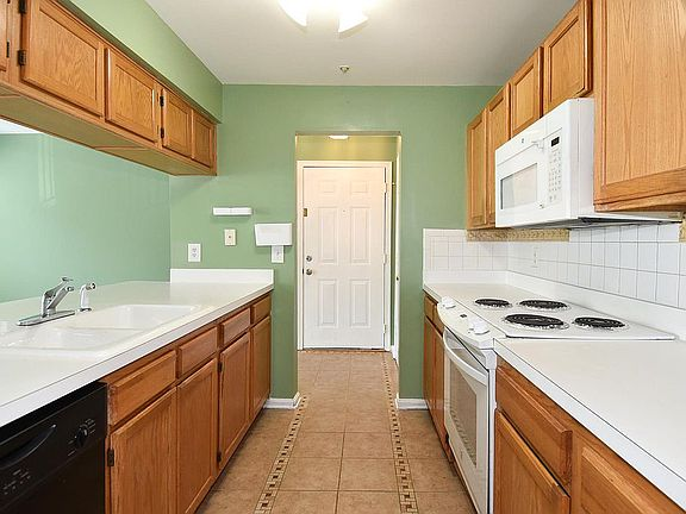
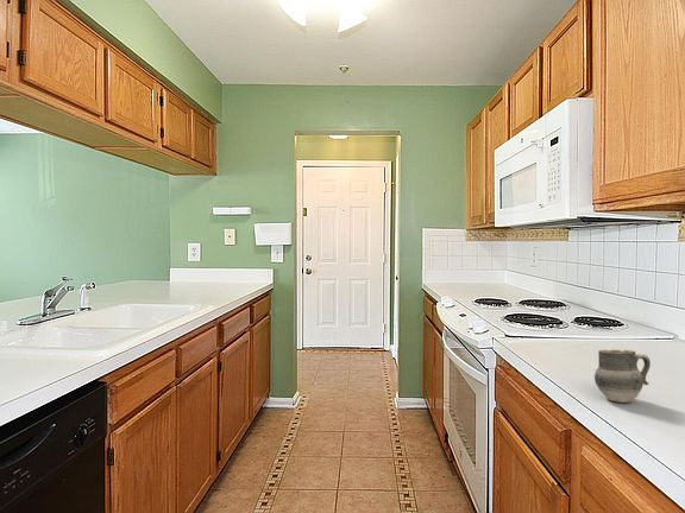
+ cup [593,348,652,404]
